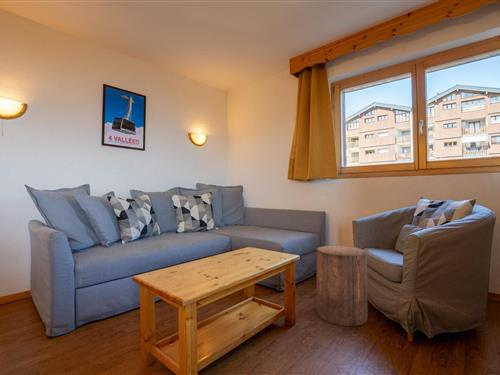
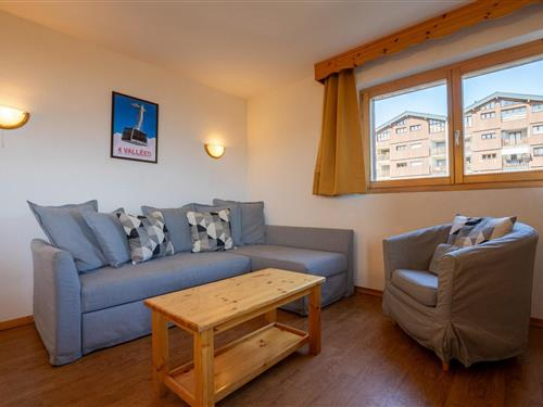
- stool [316,245,368,327]
